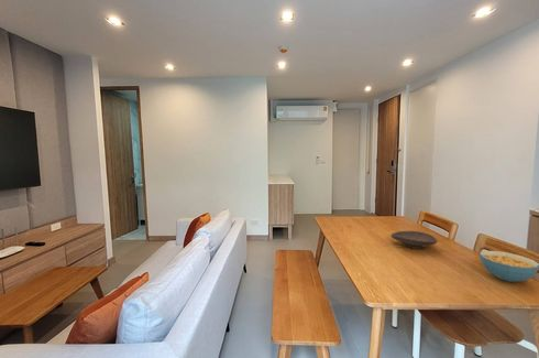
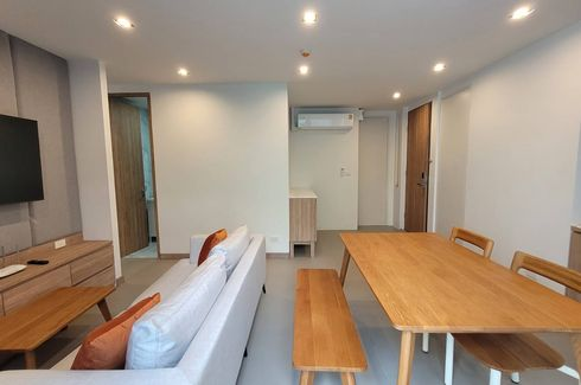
- decorative bowl [389,230,439,250]
- cereal bowl [479,250,539,283]
